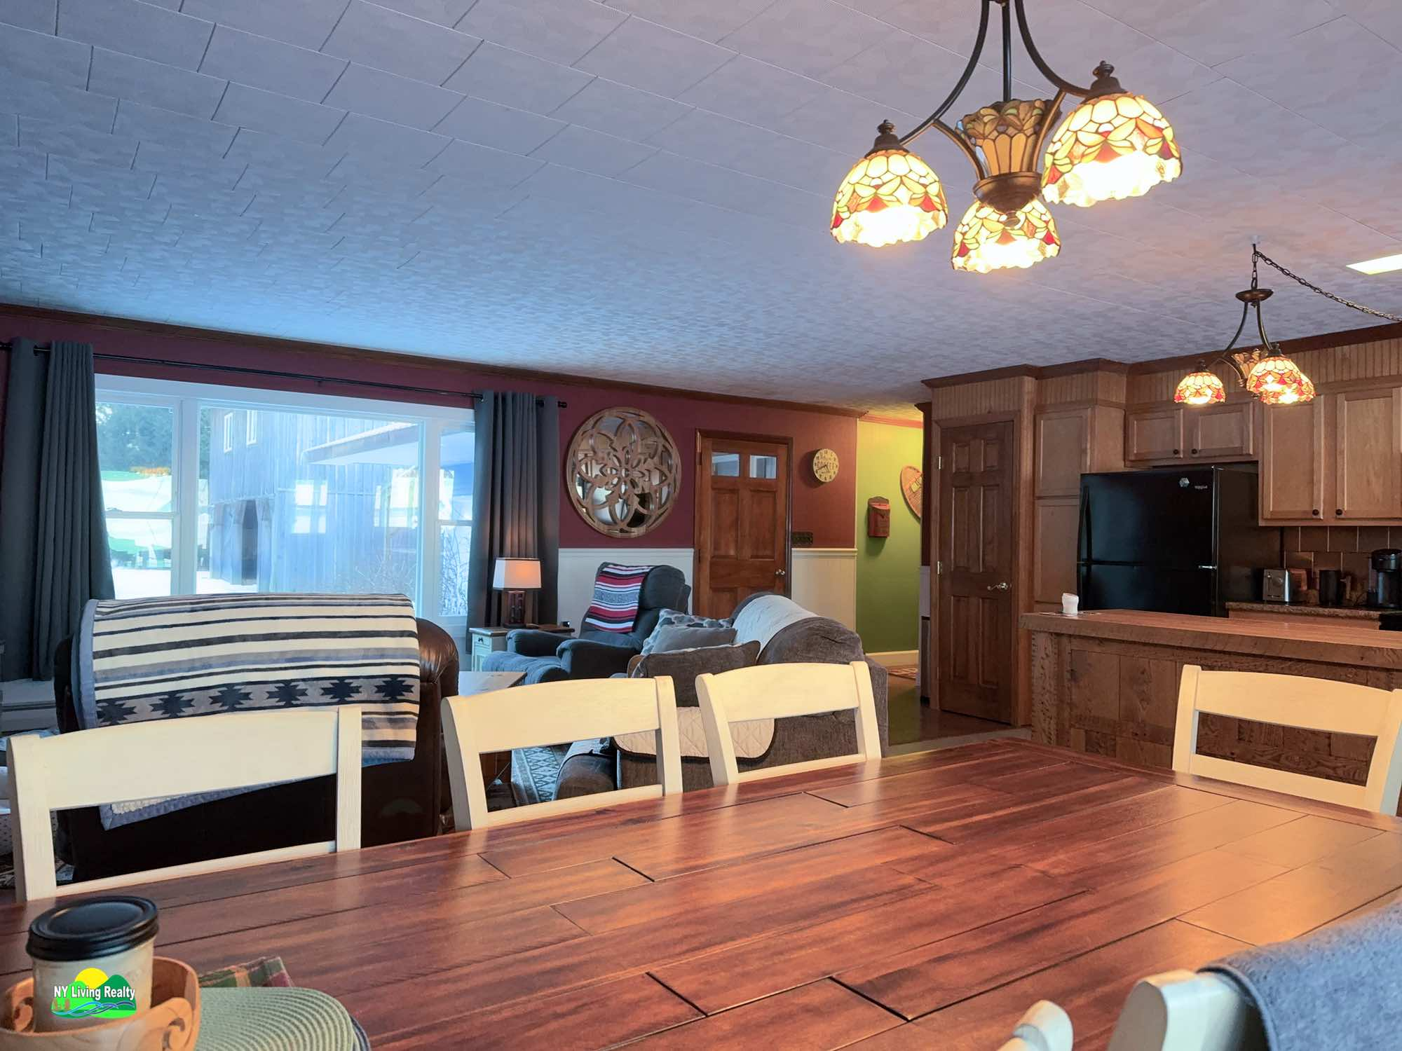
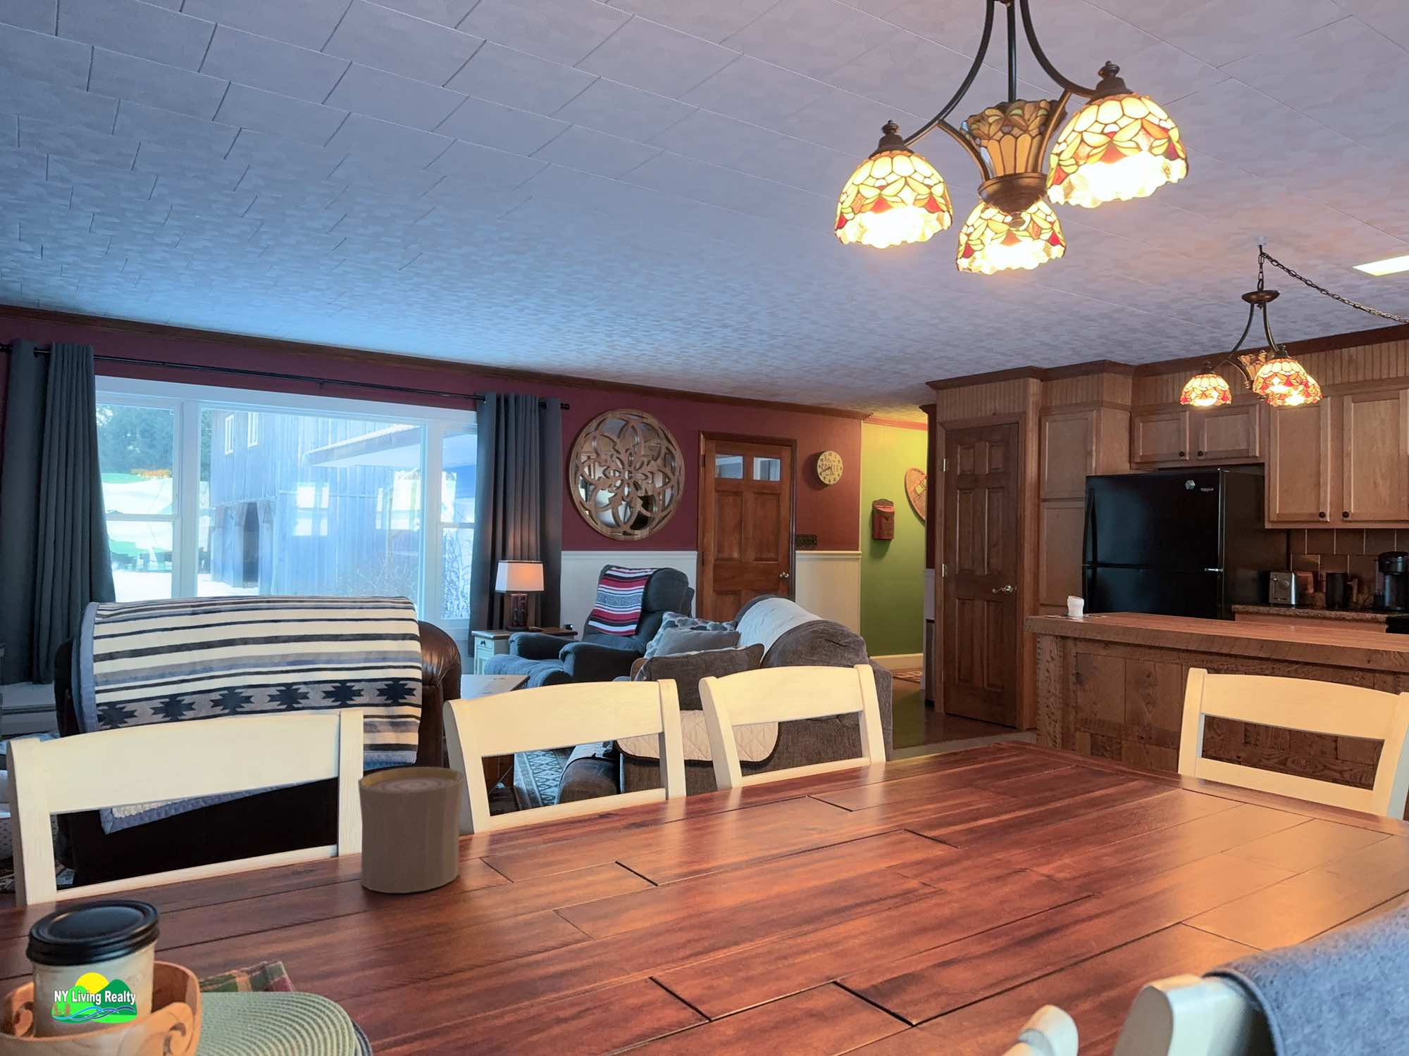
+ cup [357,766,465,893]
